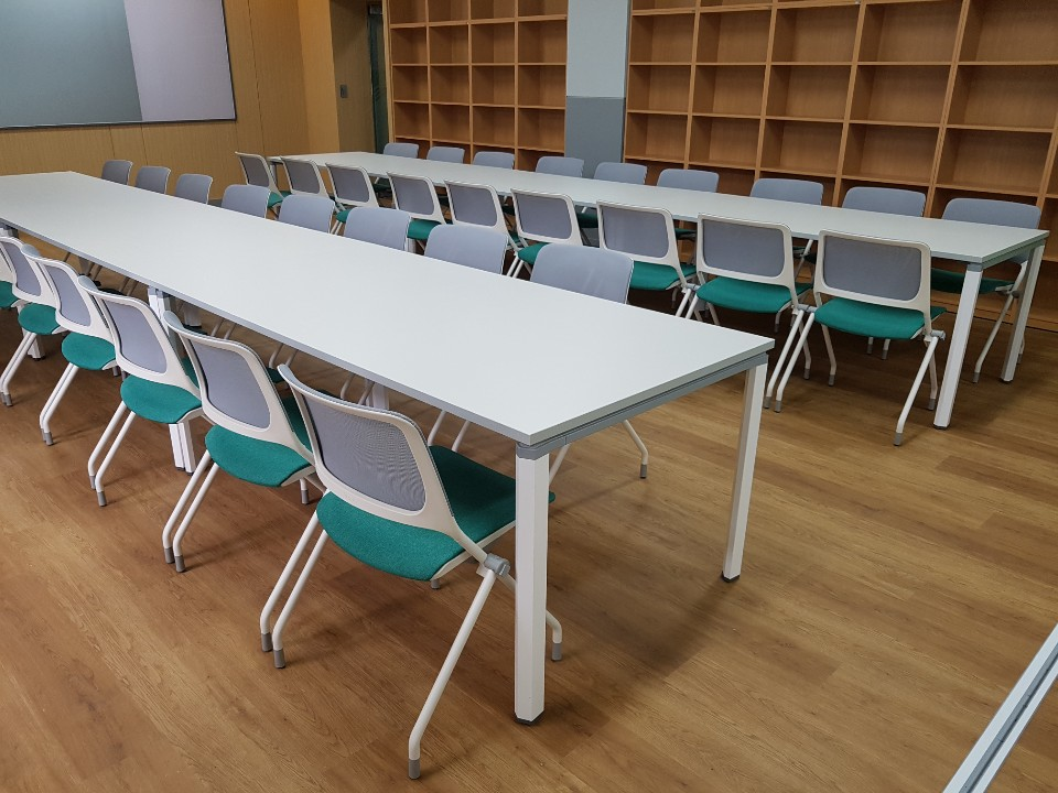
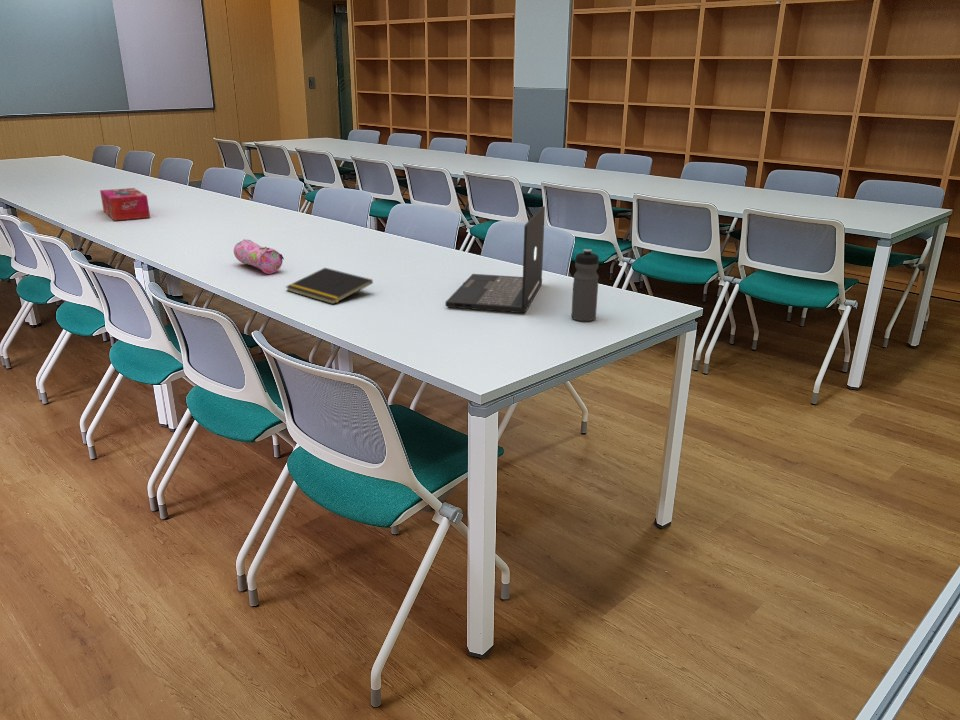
+ laptop [444,205,546,314]
+ tissue box [99,187,151,222]
+ water bottle [570,248,600,322]
+ notepad [285,267,374,305]
+ pencil case [233,238,285,275]
